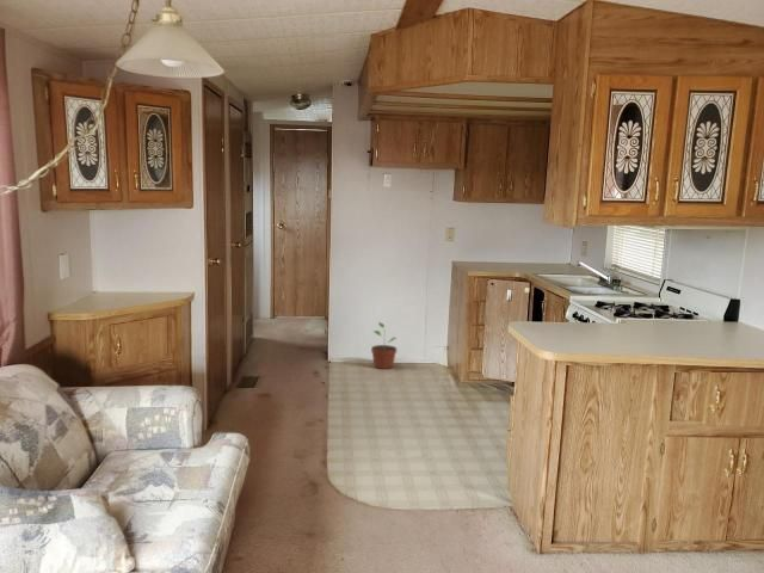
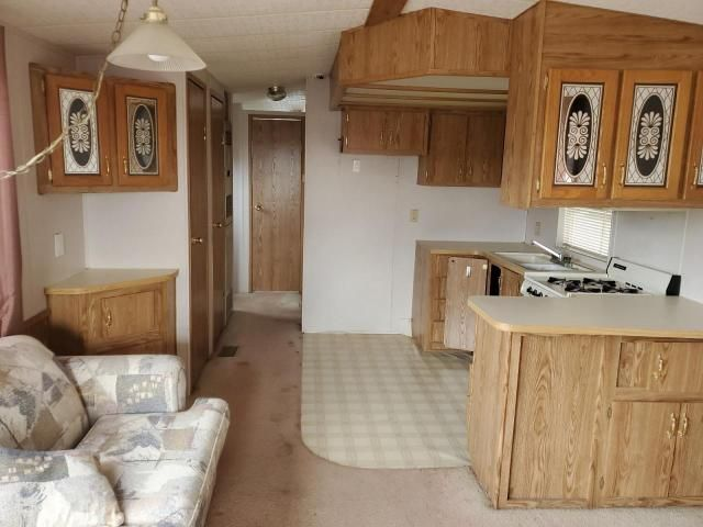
- potted plant [370,321,398,370]
